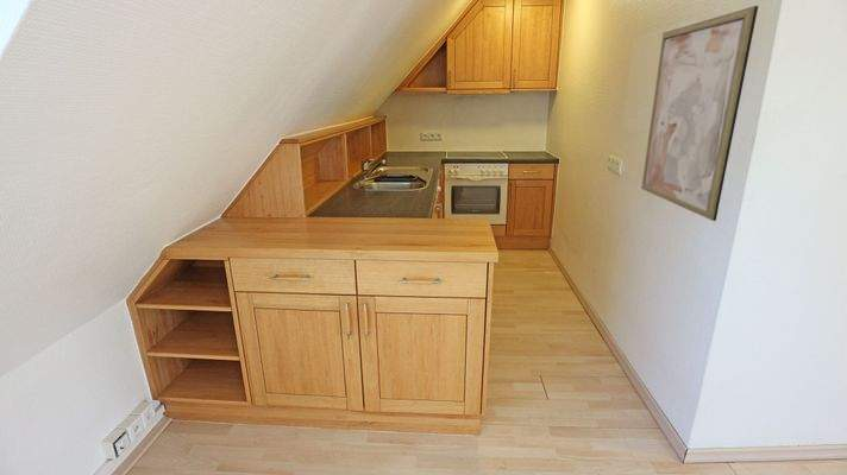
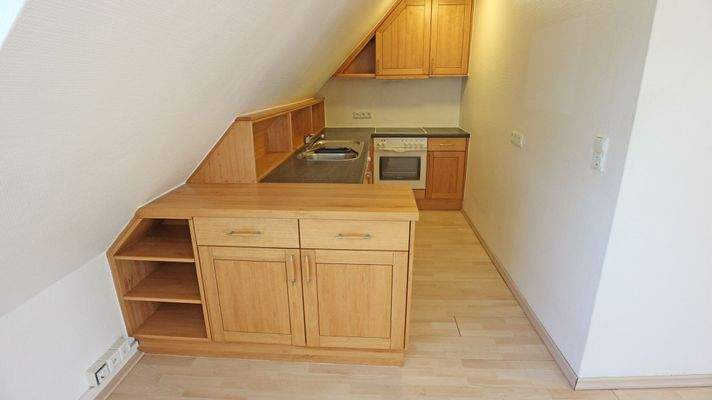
- wall art [640,5,759,222]
